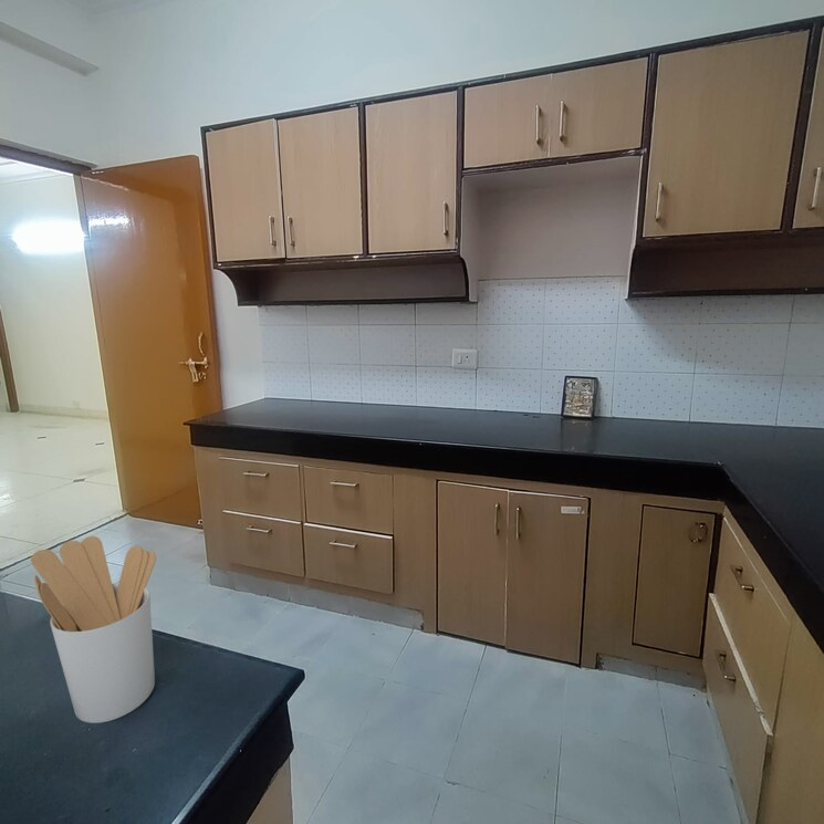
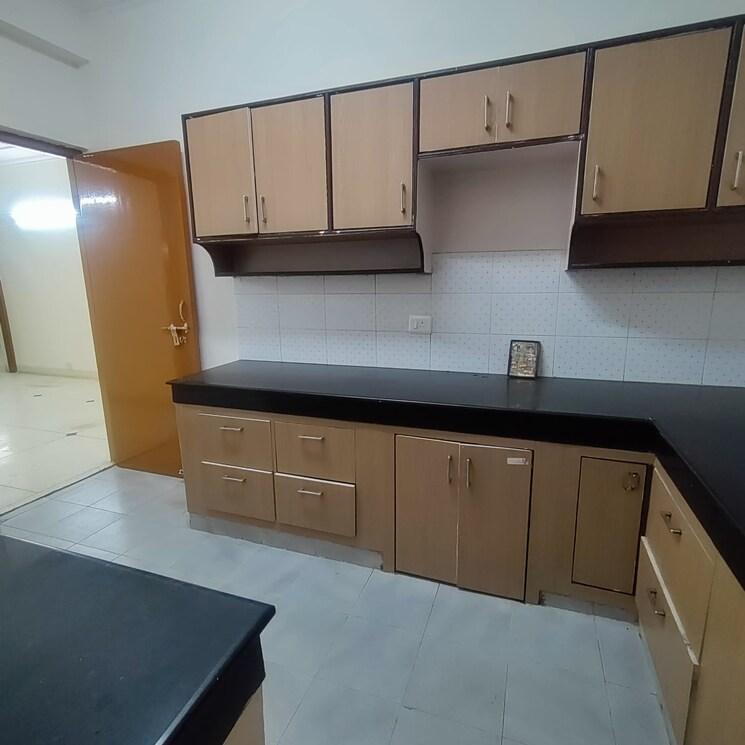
- utensil holder [30,535,157,724]
